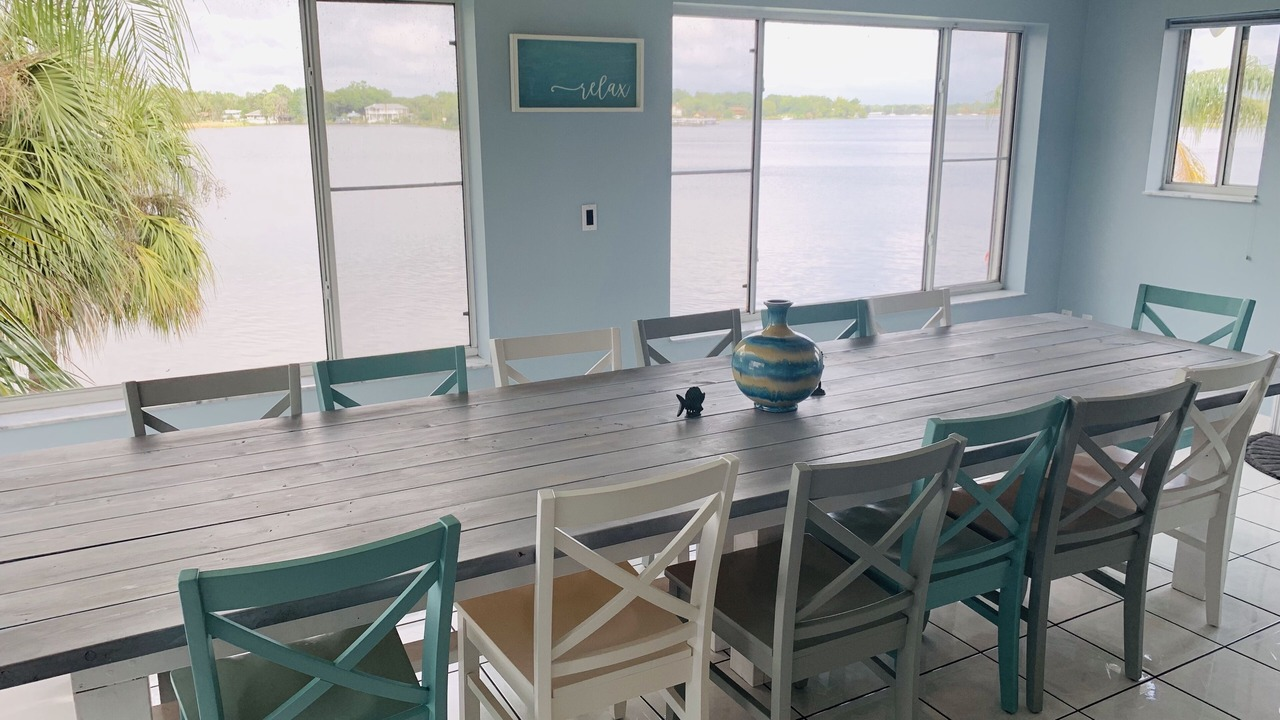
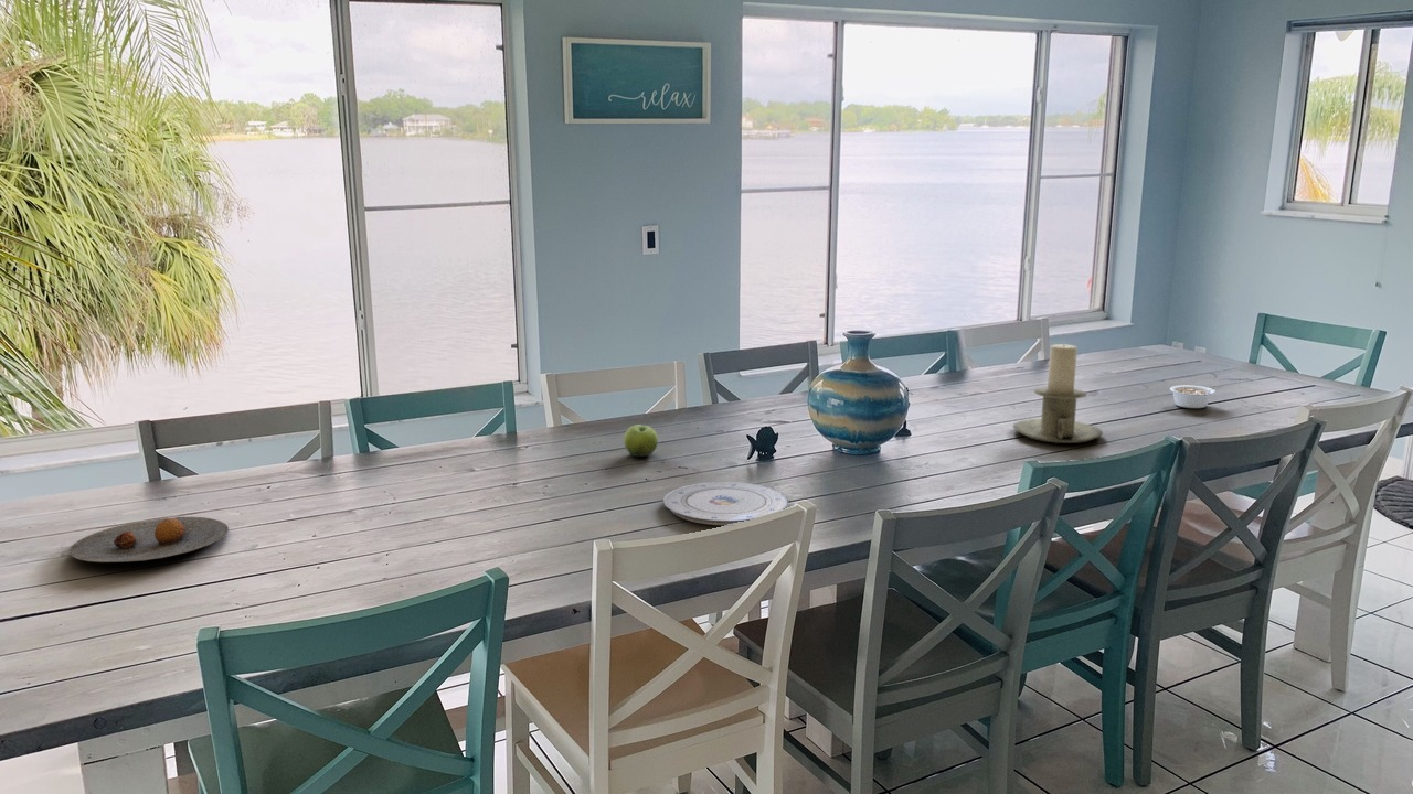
+ fruit [623,423,659,458]
+ plate [67,516,230,564]
+ plate [662,481,789,526]
+ legume [1169,385,1223,409]
+ candle holder [1012,343,1104,444]
